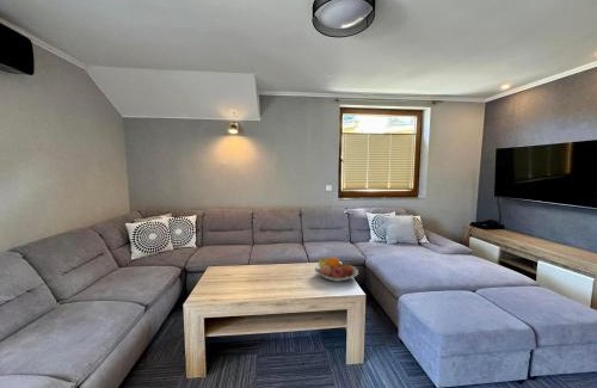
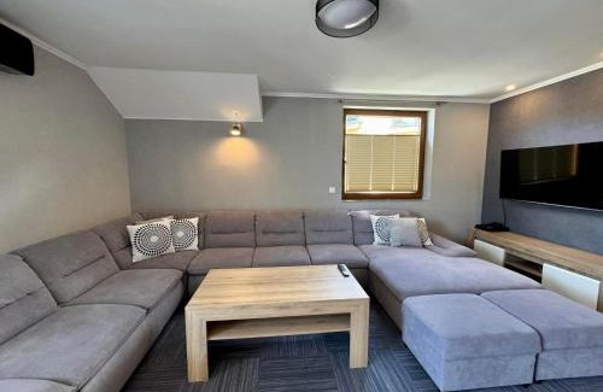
- fruit bowl [314,255,359,283]
